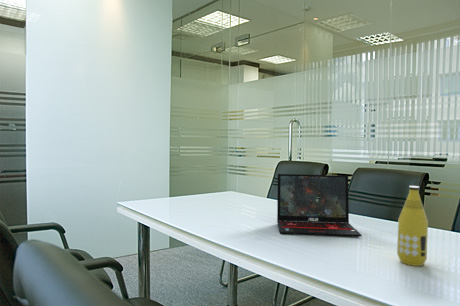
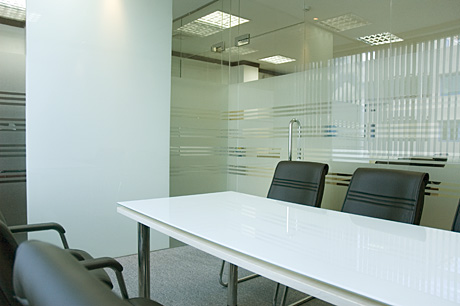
- bottle [396,185,429,267]
- laptop [276,173,362,238]
